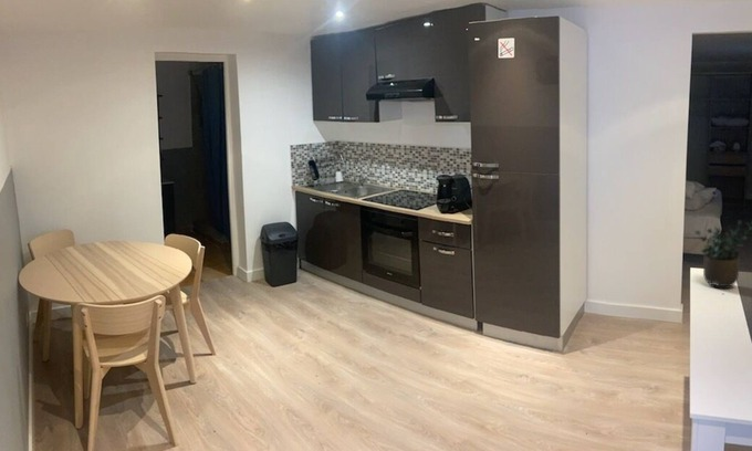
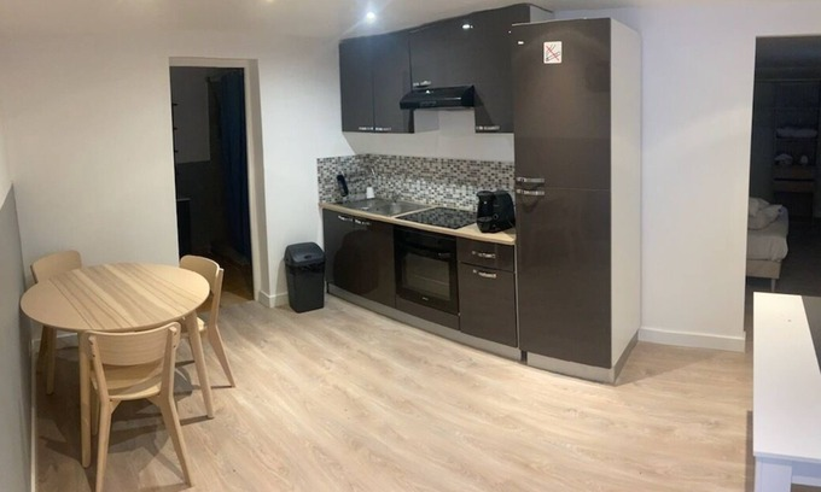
- potted plant [694,219,752,290]
